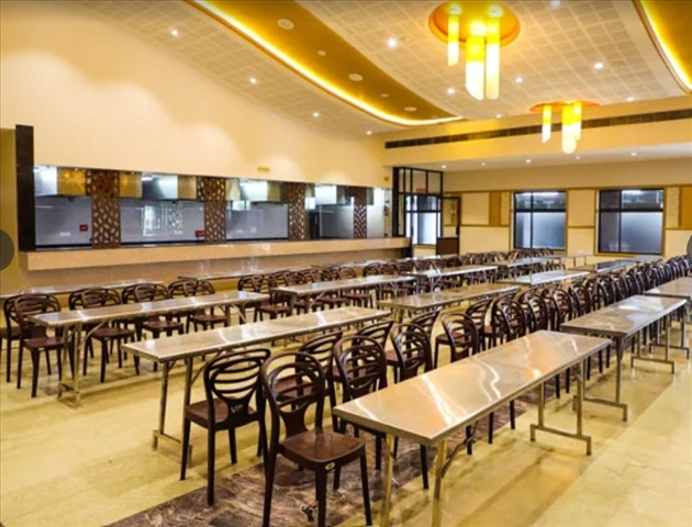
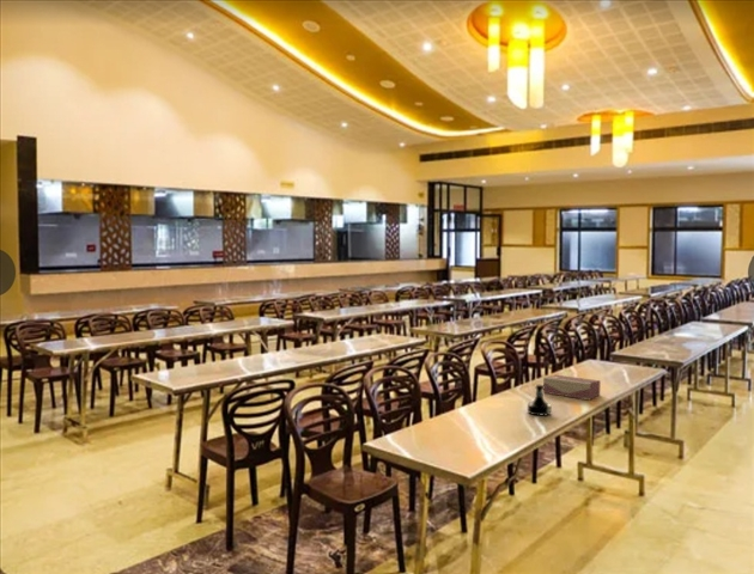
+ tissue box [542,373,602,401]
+ tequila bottle [527,384,553,416]
